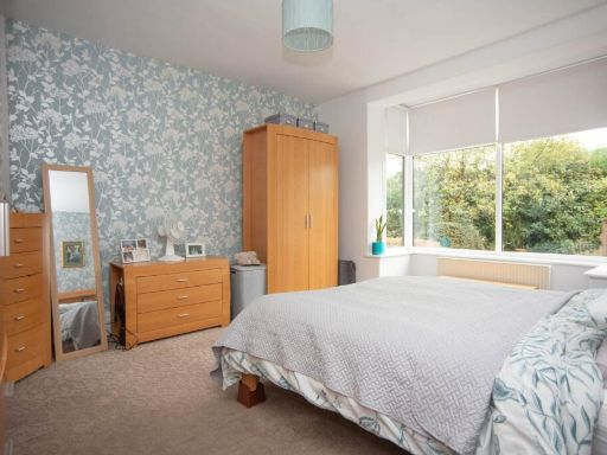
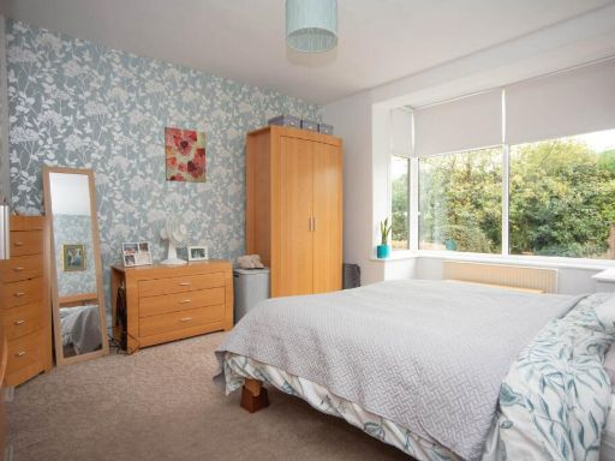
+ wall art [163,126,208,184]
